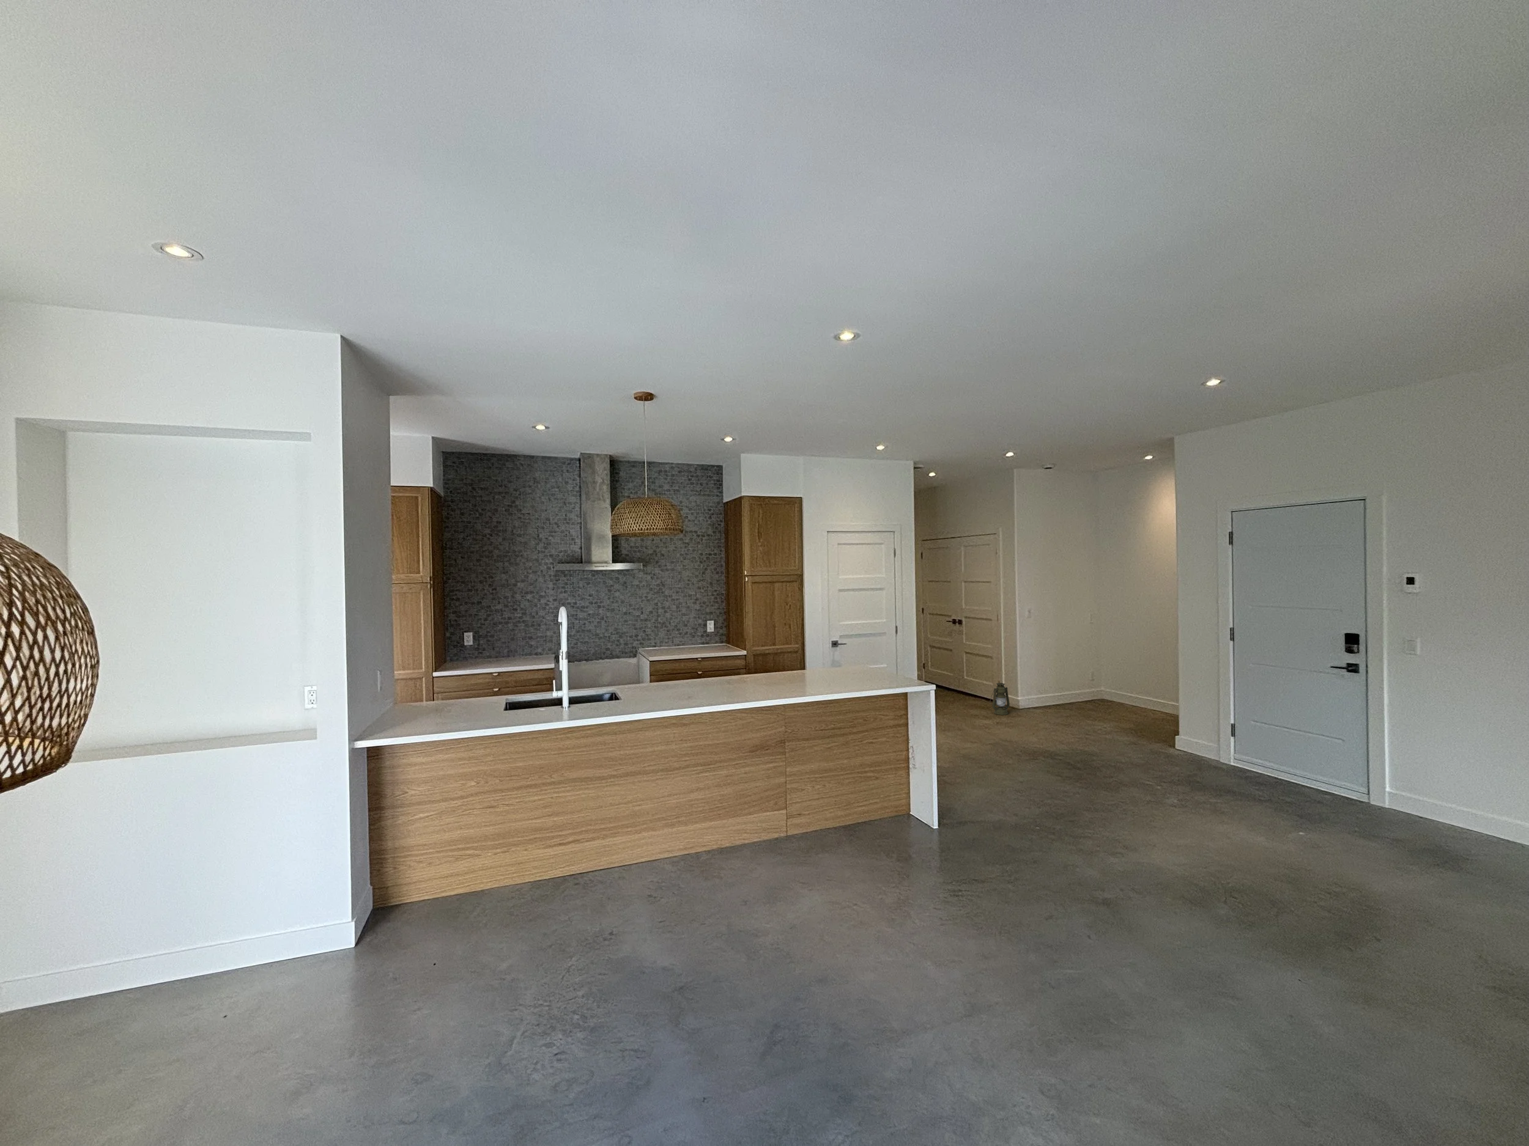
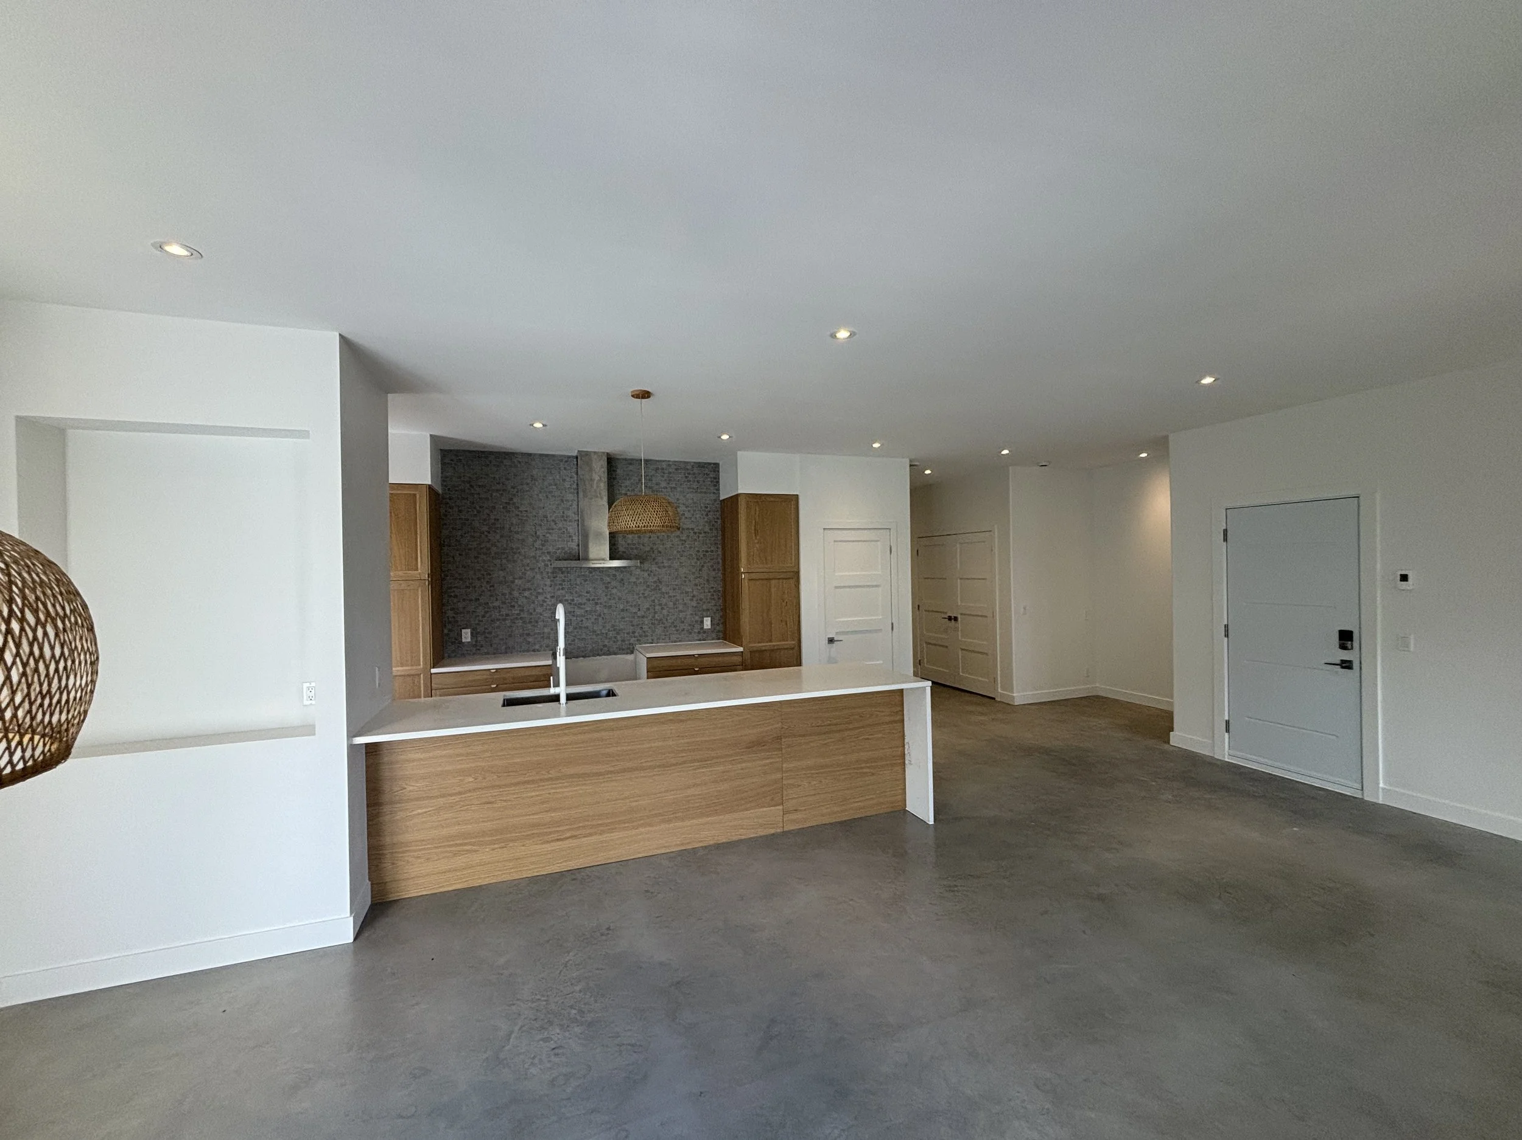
- lantern [990,683,1010,716]
